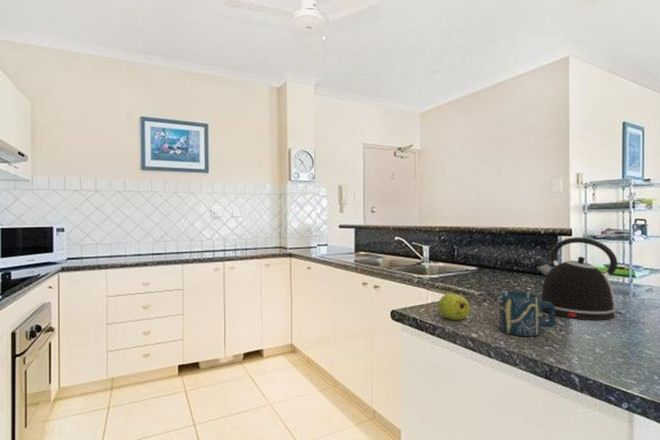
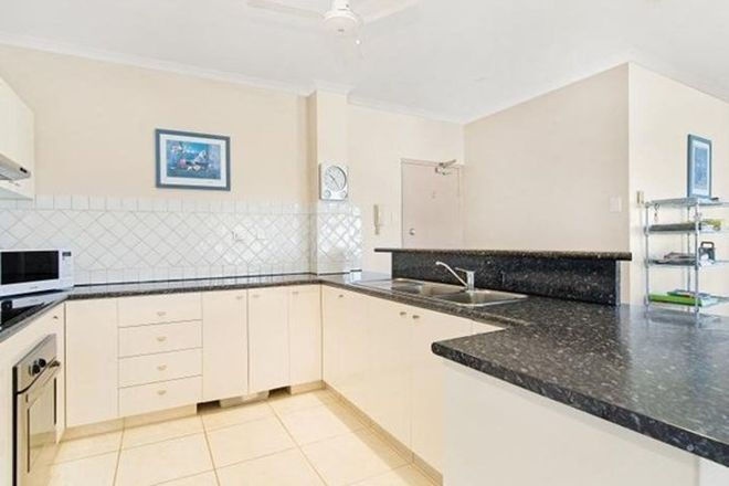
- kettle [536,236,623,321]
- fruit [437,292,471,321]
- cup [498,290,556,338]
